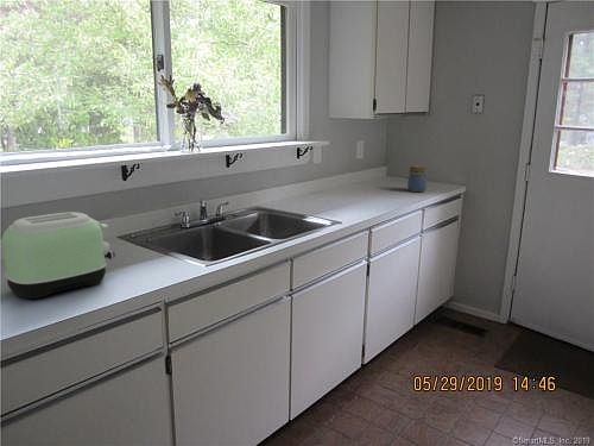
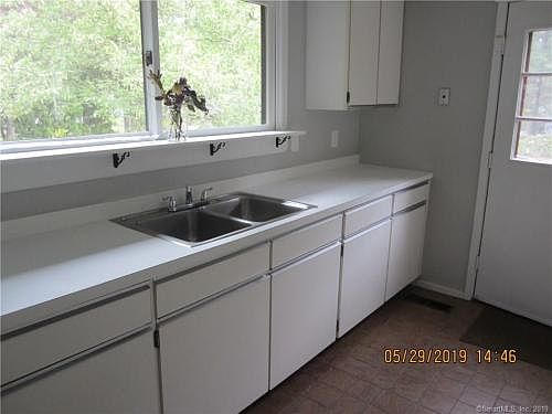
- toaster [1,211,116,301]
- jar [406,164,428,193]
